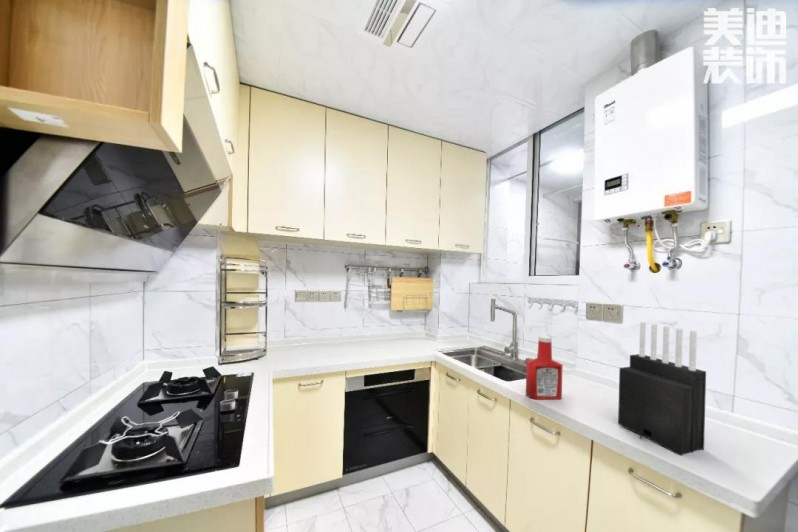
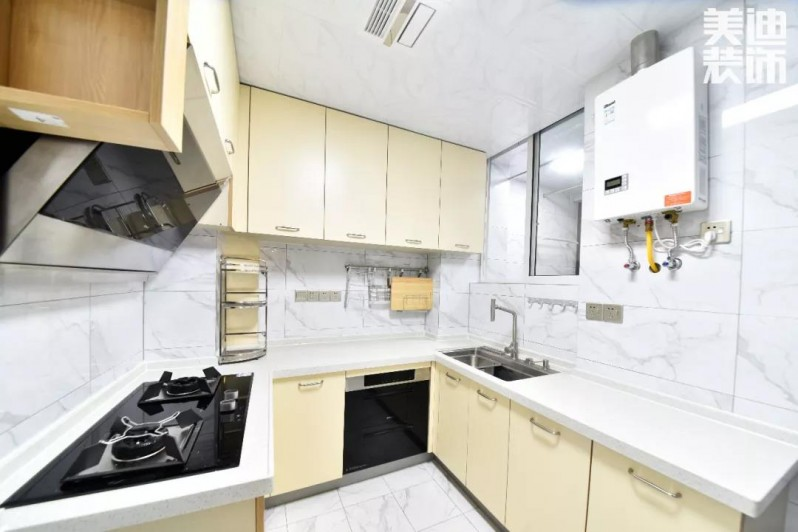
- soap bottle [525,335,564,400]
- knife block [617,321,707,457]
